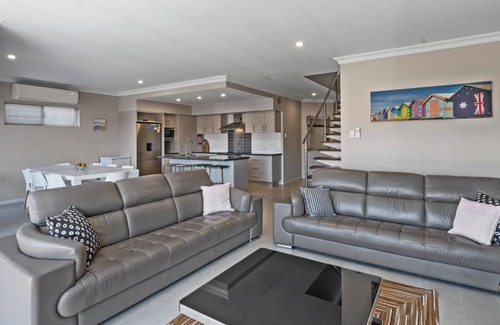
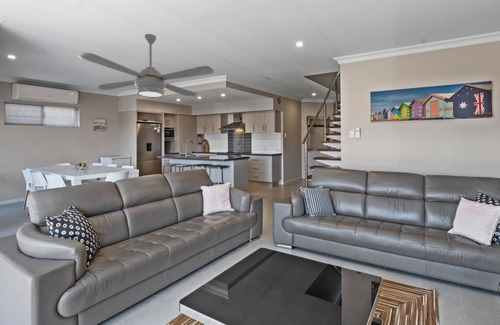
+ ceiling fan [77,33,215,98]
